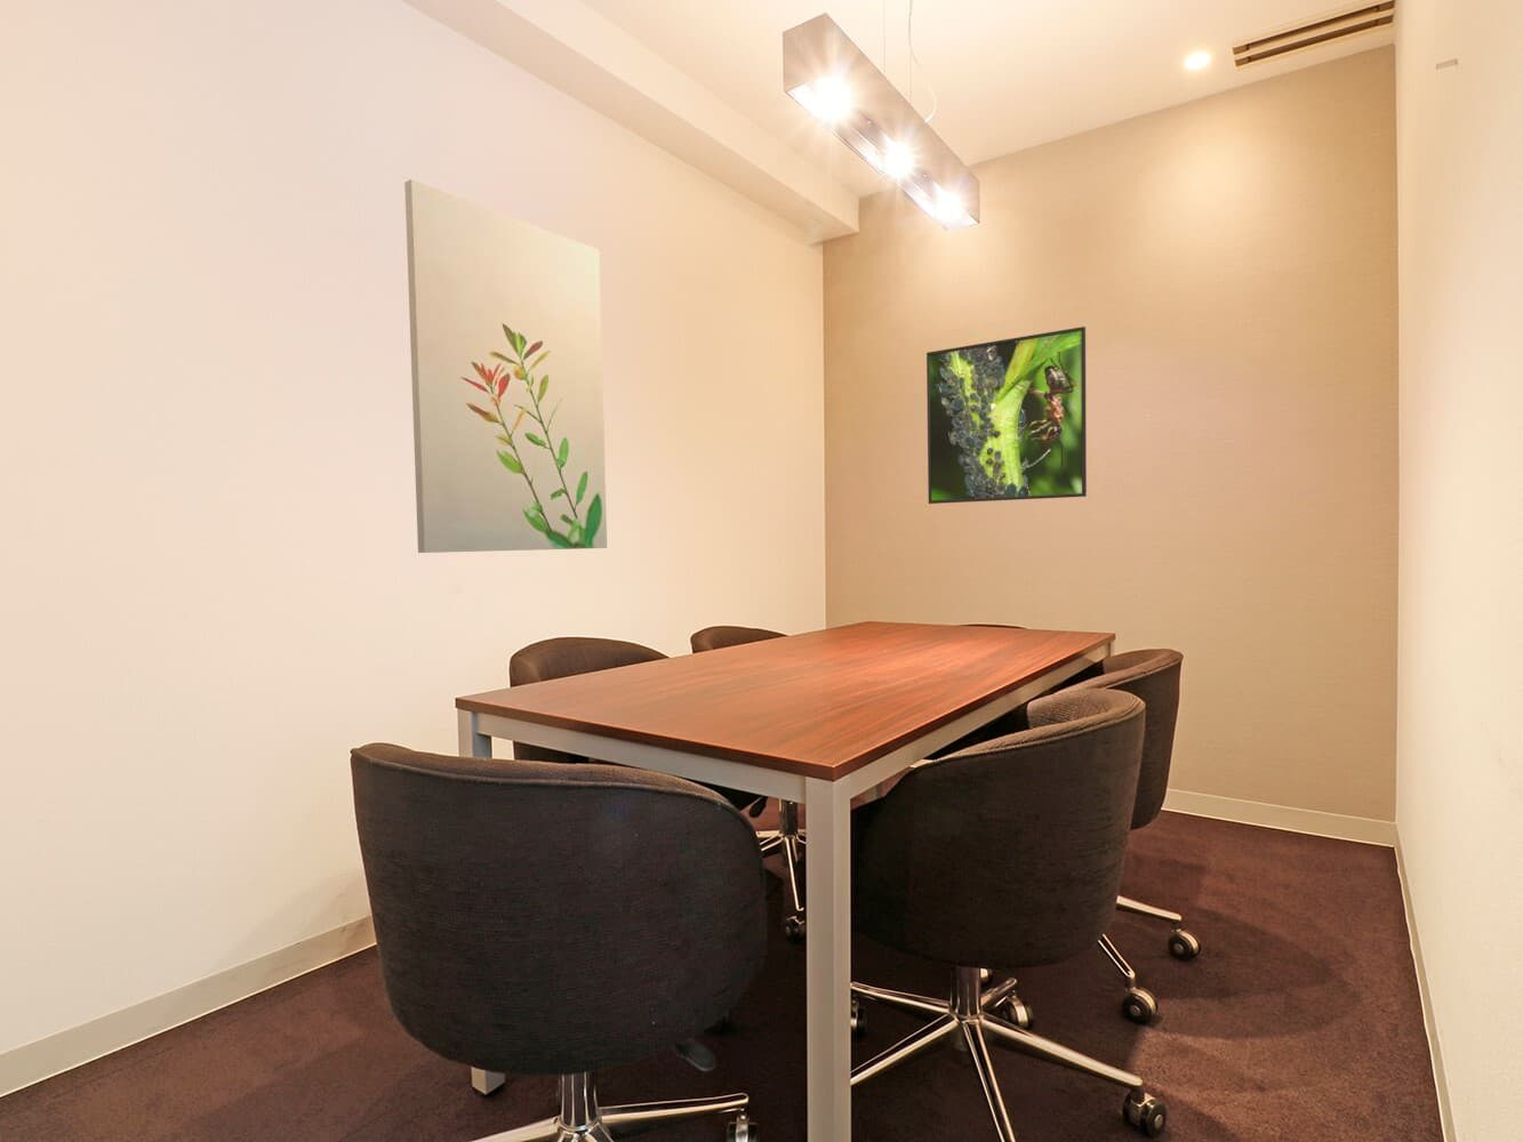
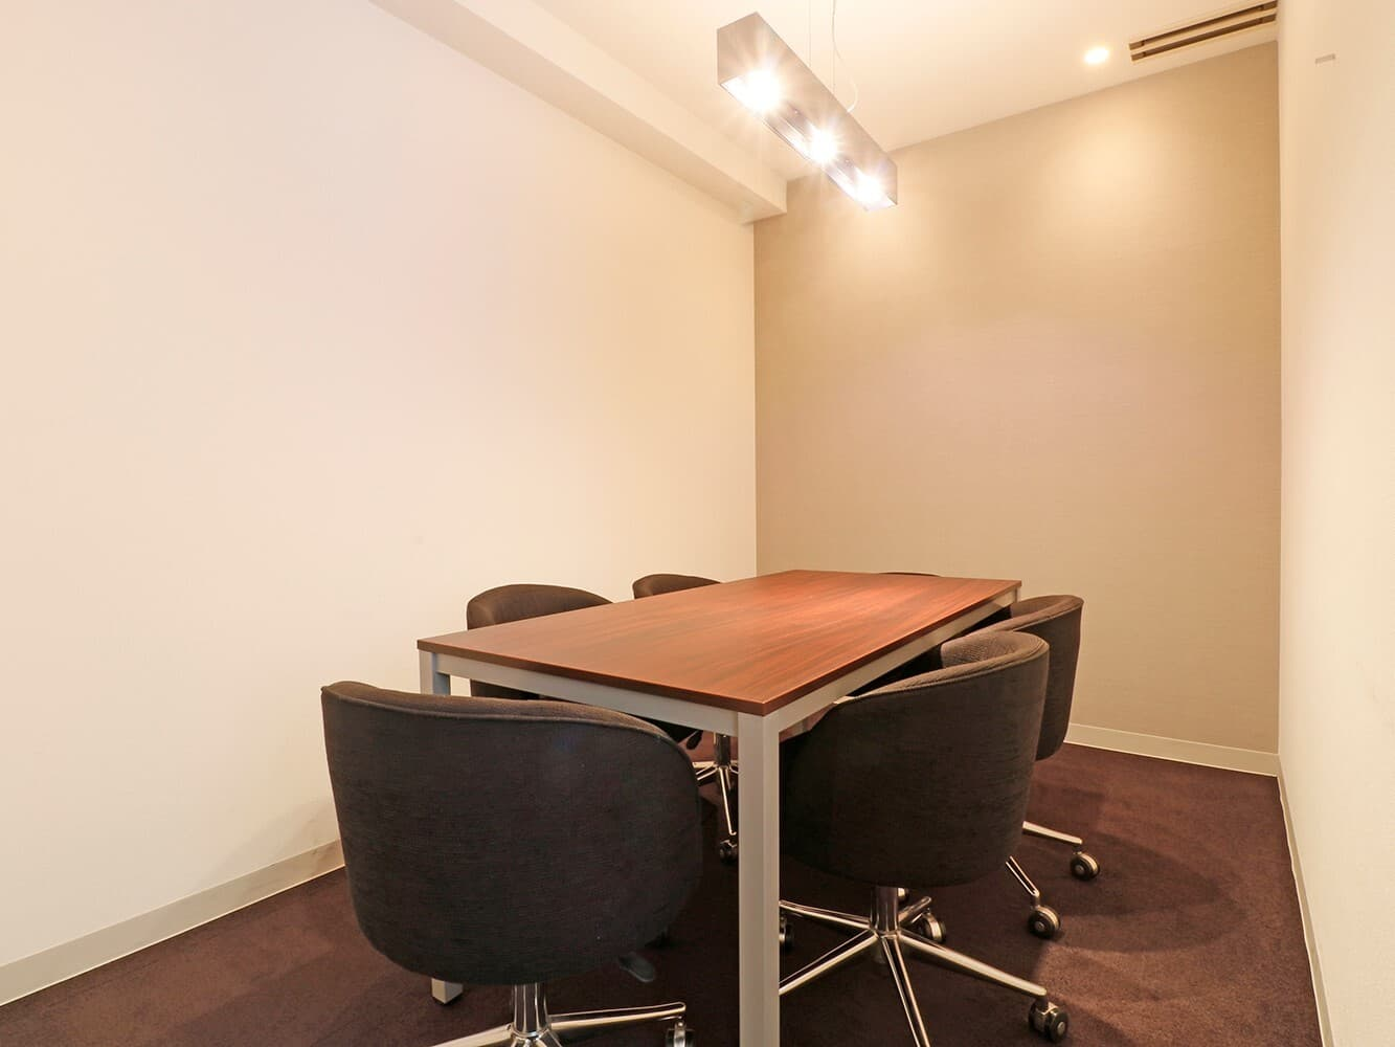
- wall art [403,179,607,554]
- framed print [925,325,1087,505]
